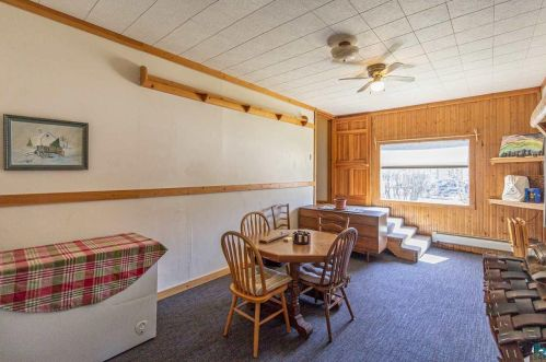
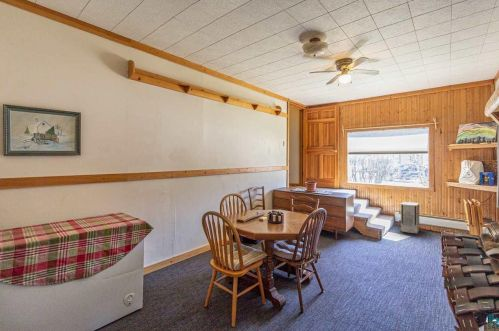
+ air purifier [400,201,420,234]
